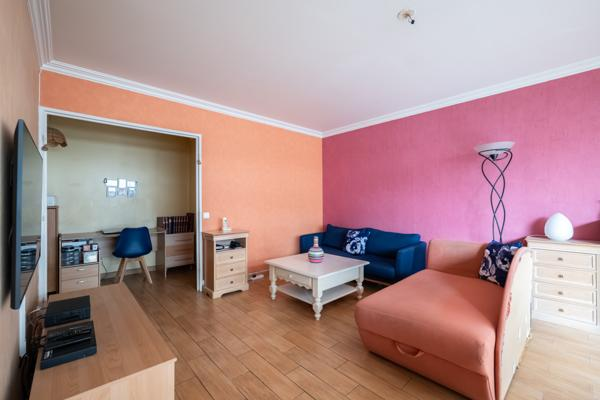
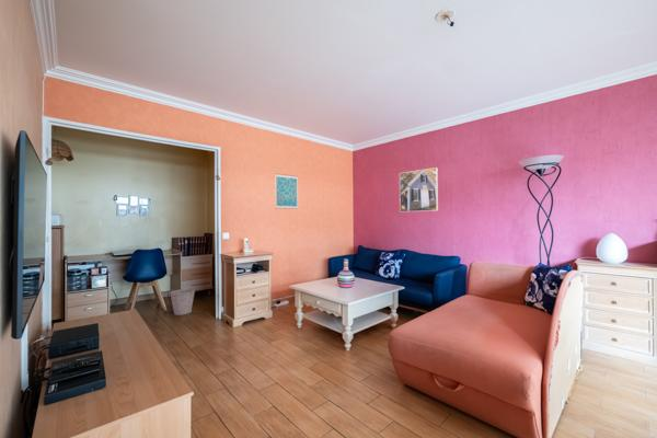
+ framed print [399,166,439,212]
+ wall art [274,172,299,210]
+ bucket [169,288,196,316]
